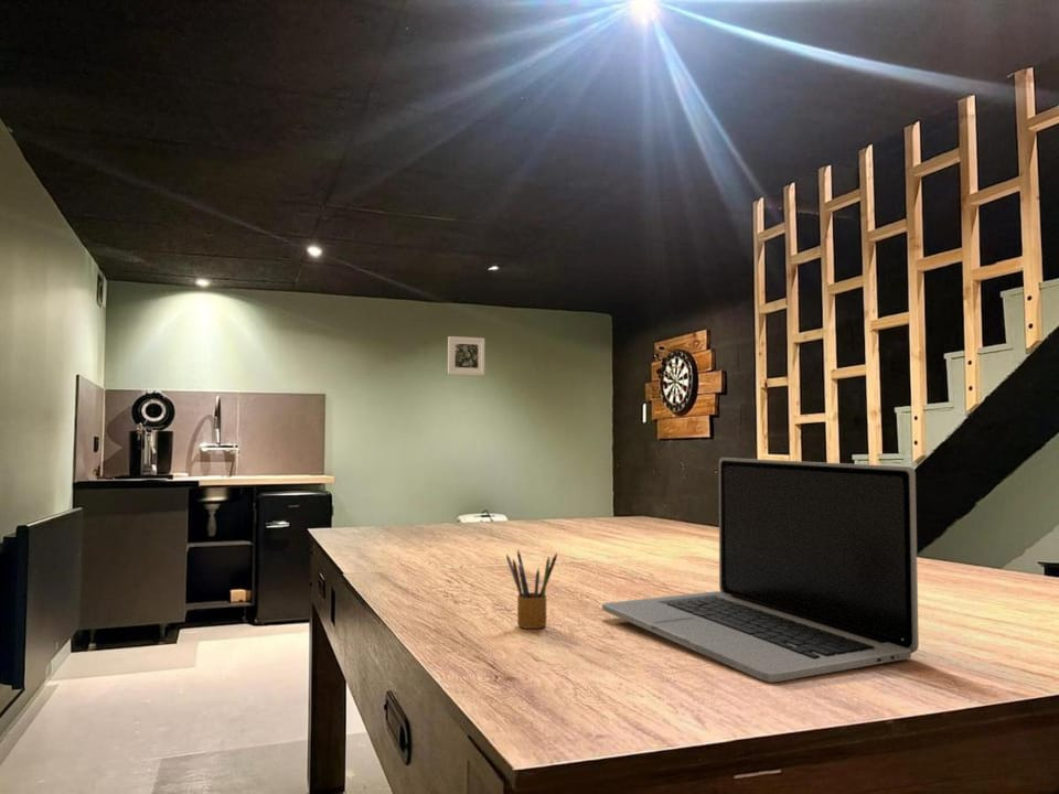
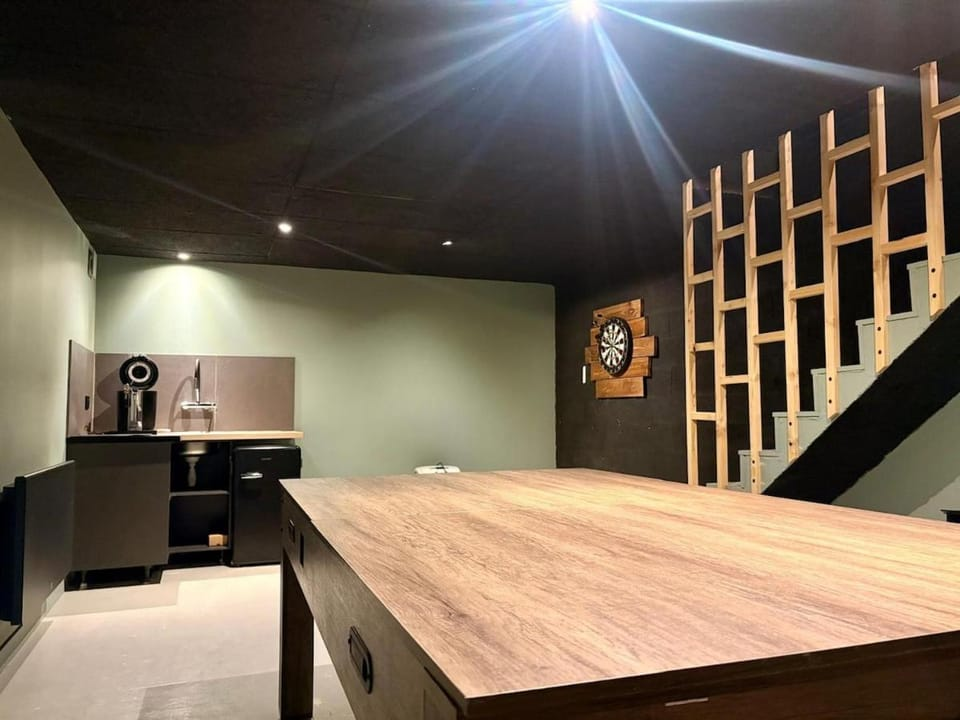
- pencil box [505,549,558,630]
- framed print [447,335,485,376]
- laptop [601,457,920,684]
